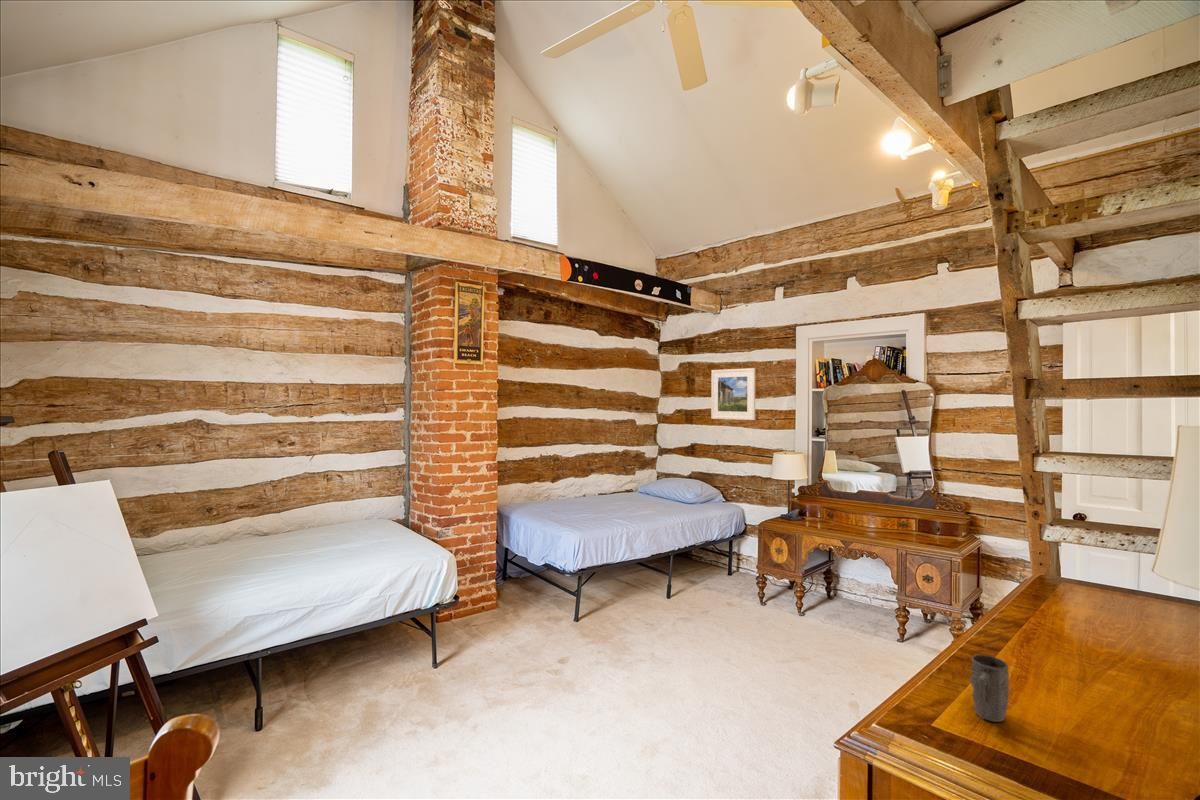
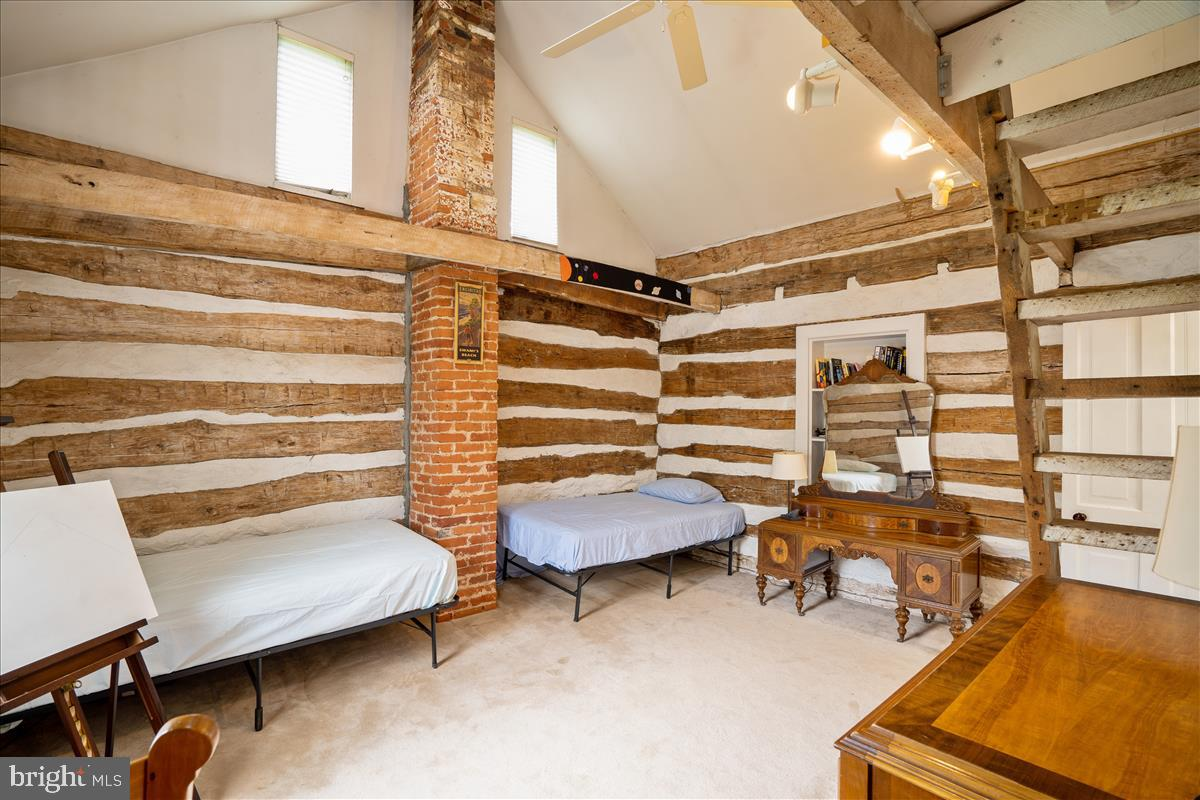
- mug [969,654,1010,723]
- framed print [710,367,756,421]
